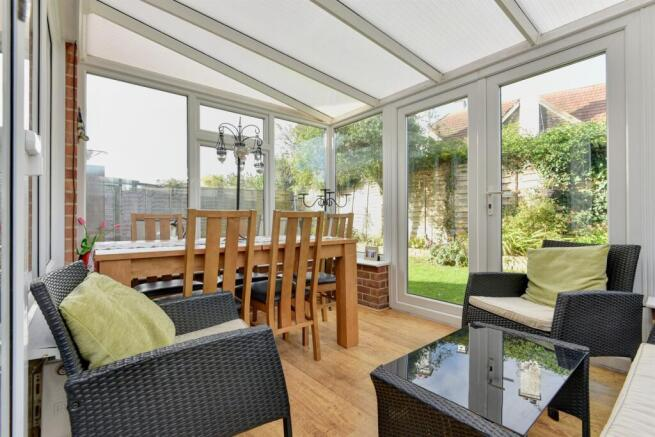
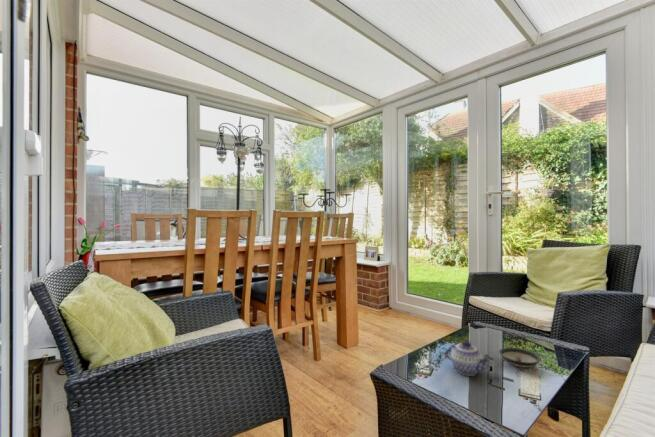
+ teapot [443,340,493,377]
+ saucer [498,347,542,368]
